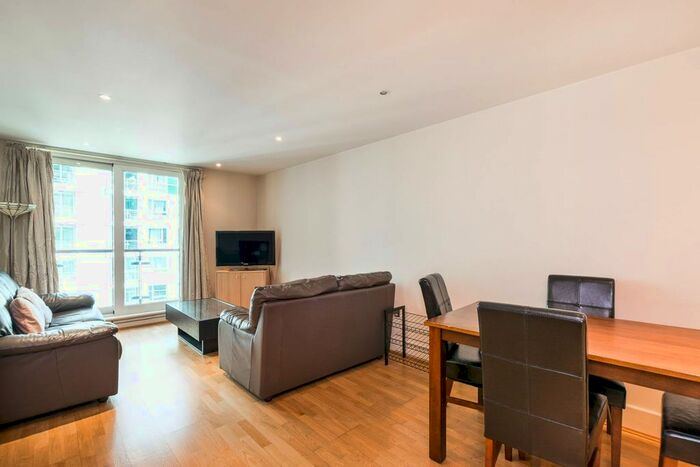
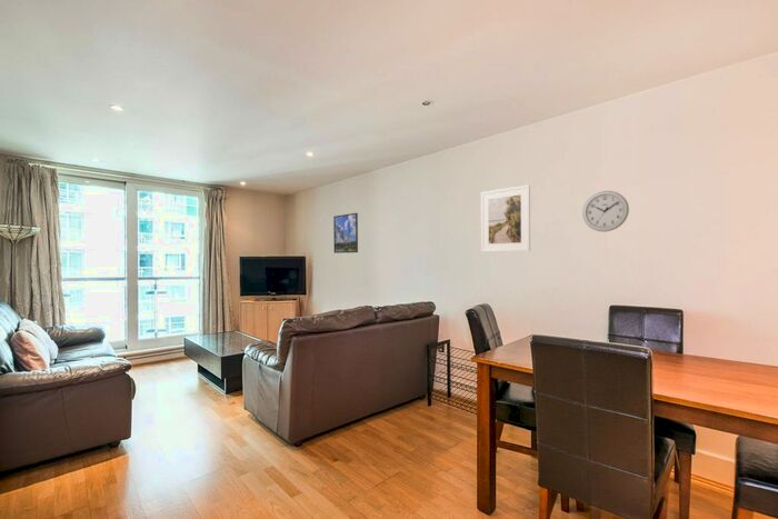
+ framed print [332,212,359,254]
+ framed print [480,183,531,253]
+ wall clock [581,190,630,232]
